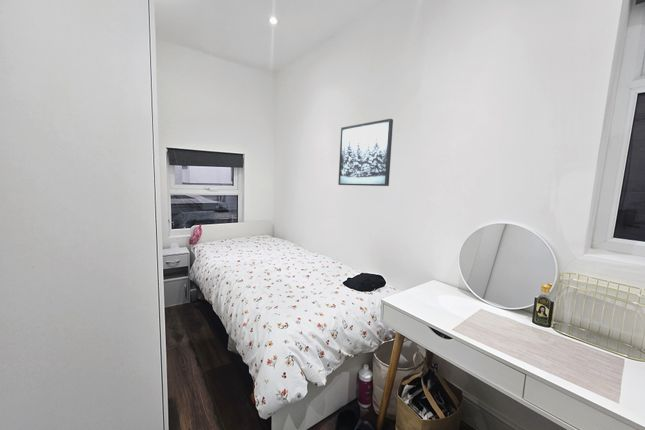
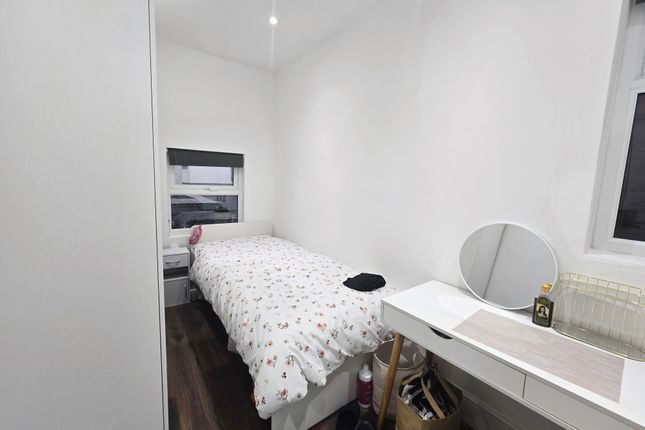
- wall art [337,118,394,187]
